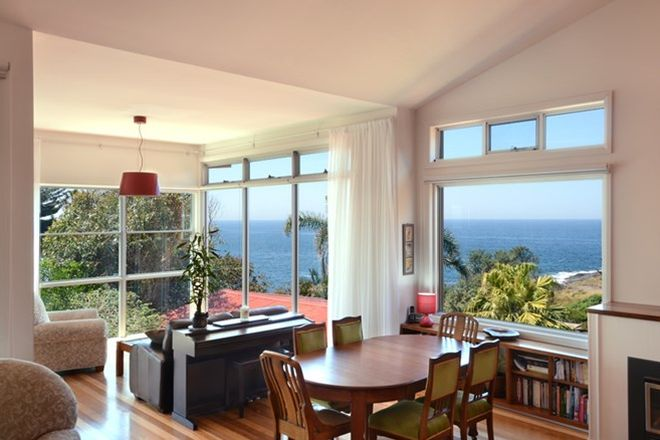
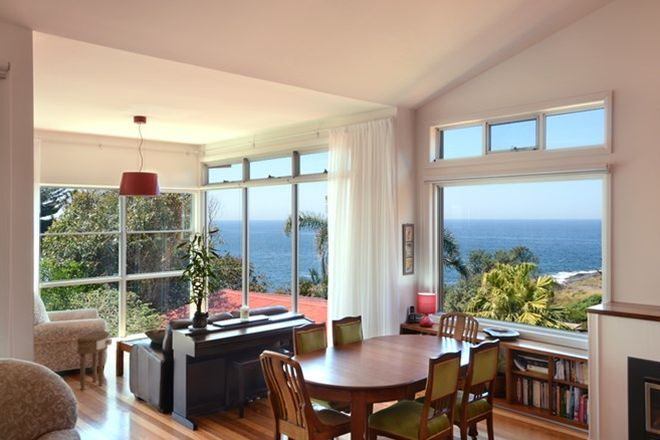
+ side table [76,330,113,391]
